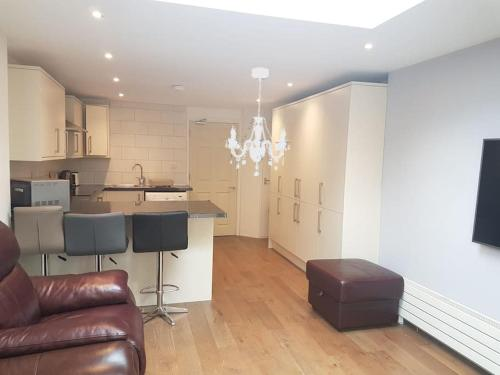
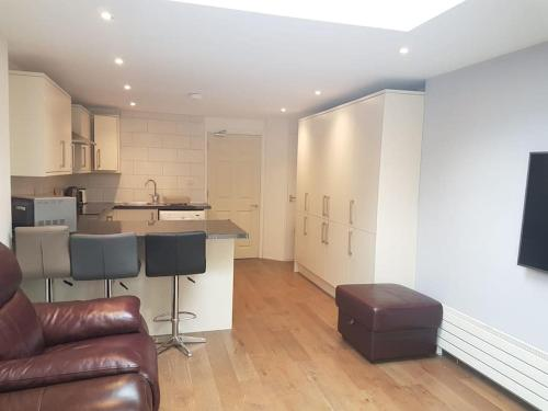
- chandelier [224,67,291,178]
